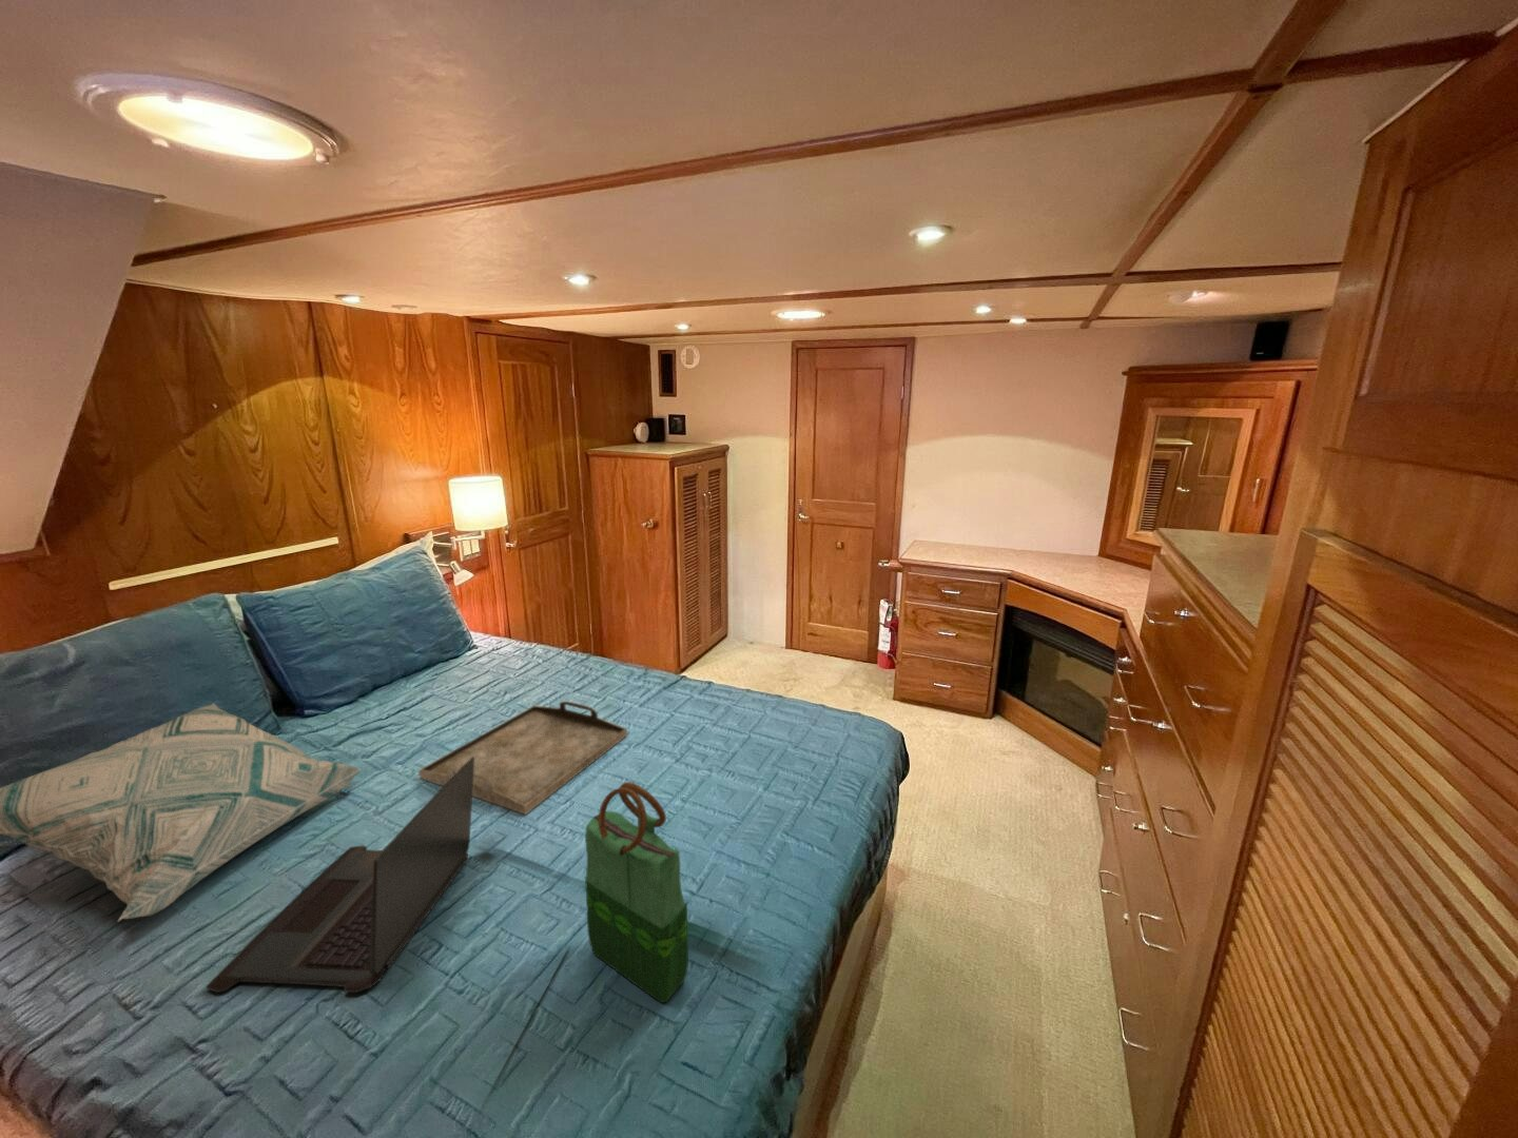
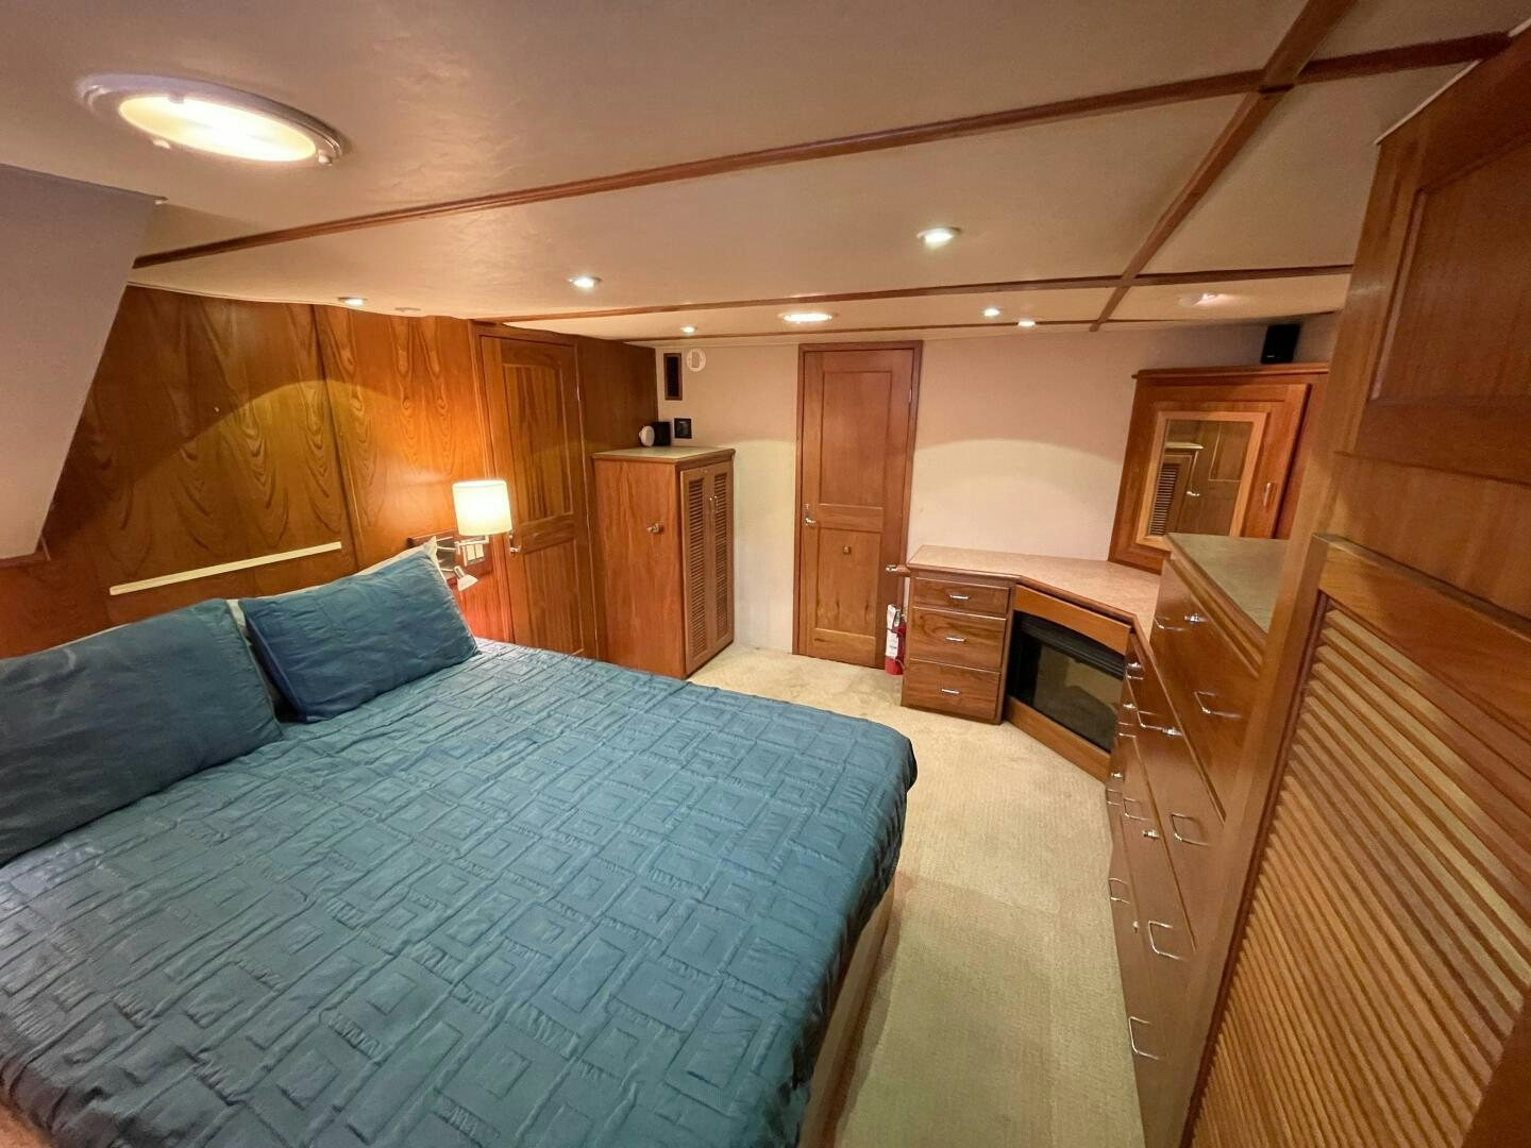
- tote bag [584,781,690,1004]
- decorative pillow [0,703,362,922]
- laptop [204,757,475,993]
- serving tray [417,700,629,815]
